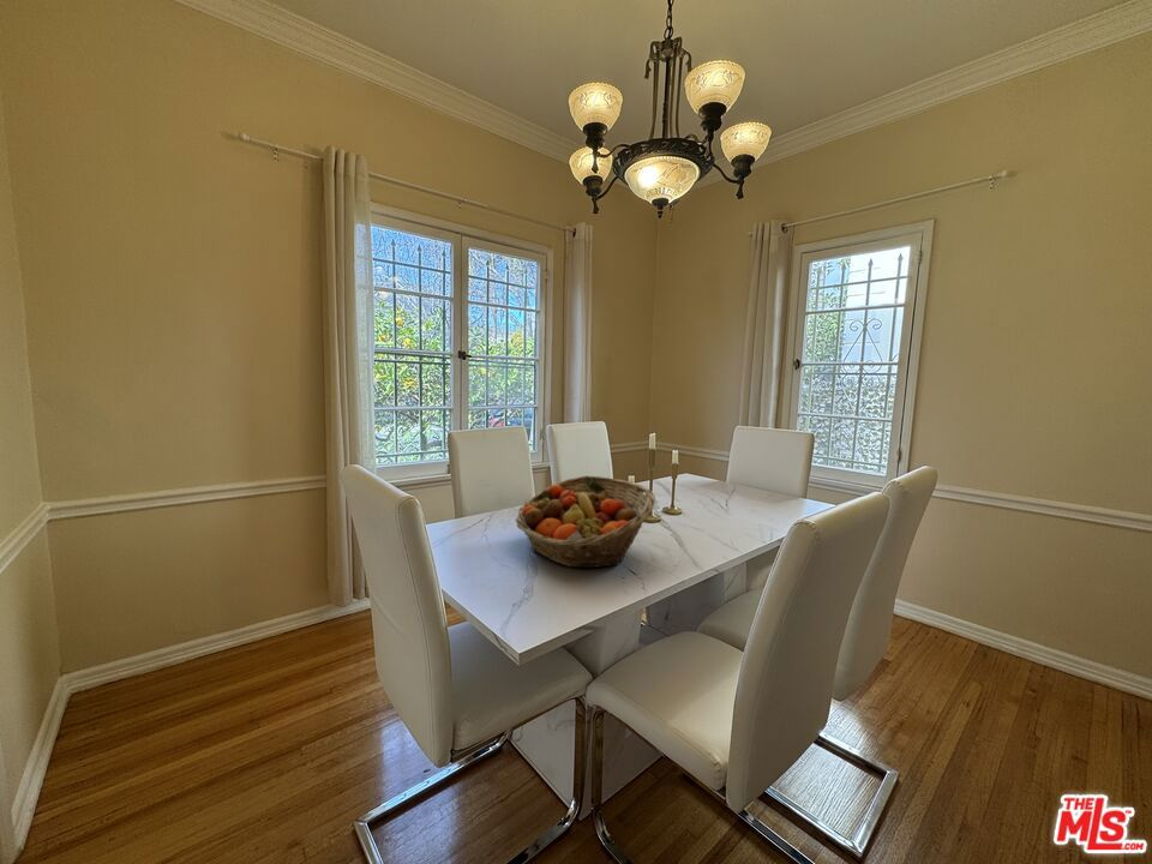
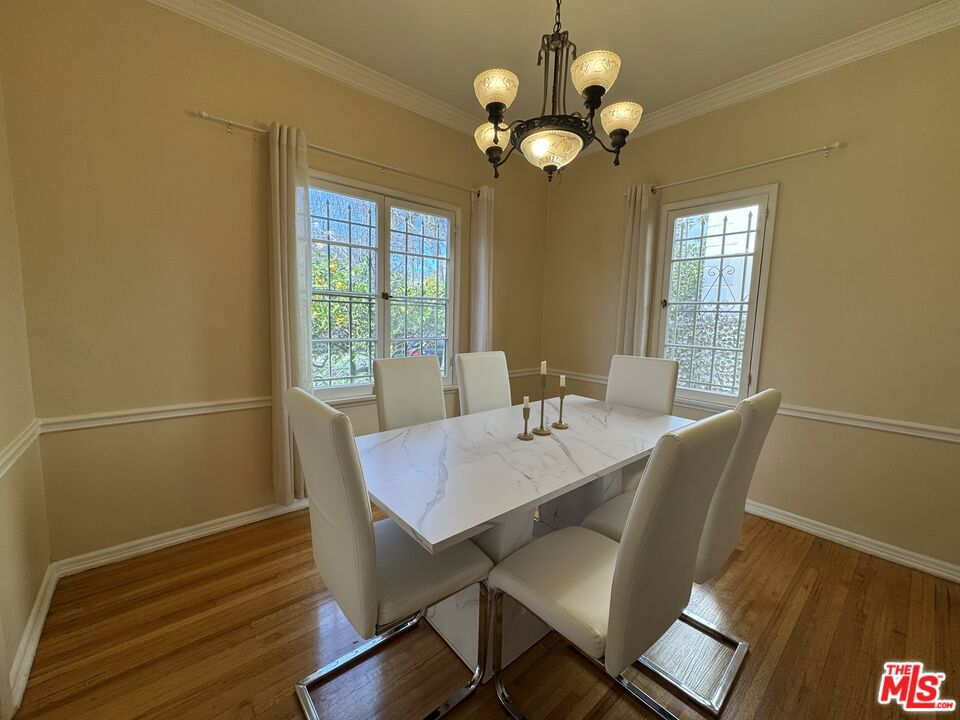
- fruit basket [515,475,656,569]
